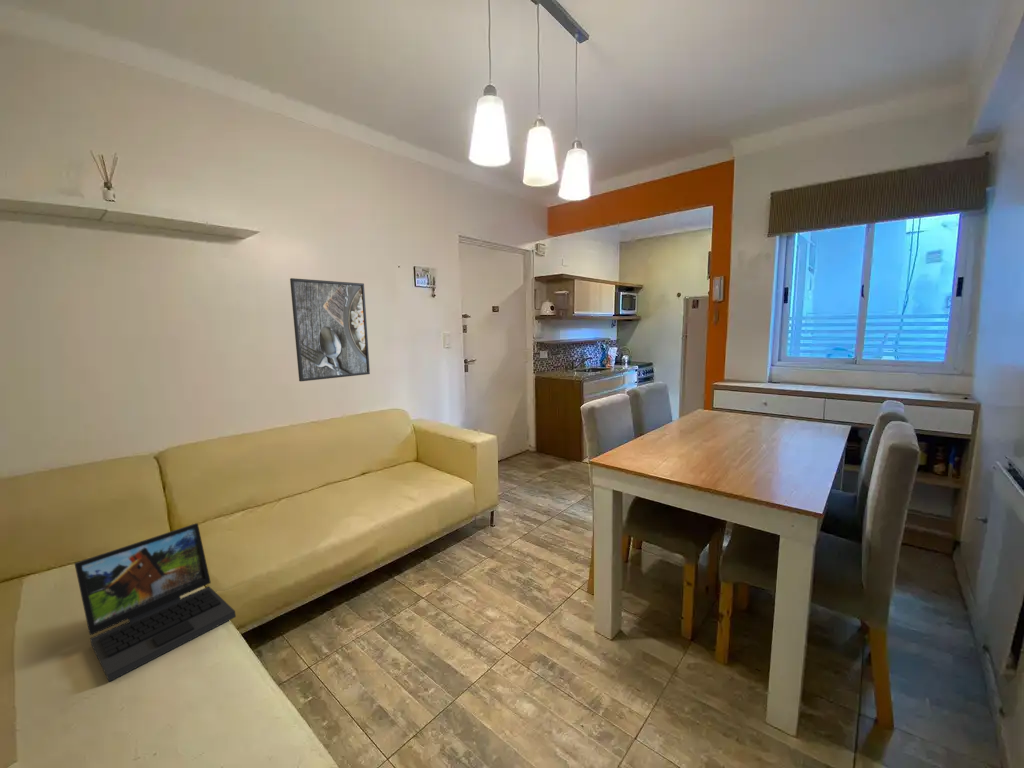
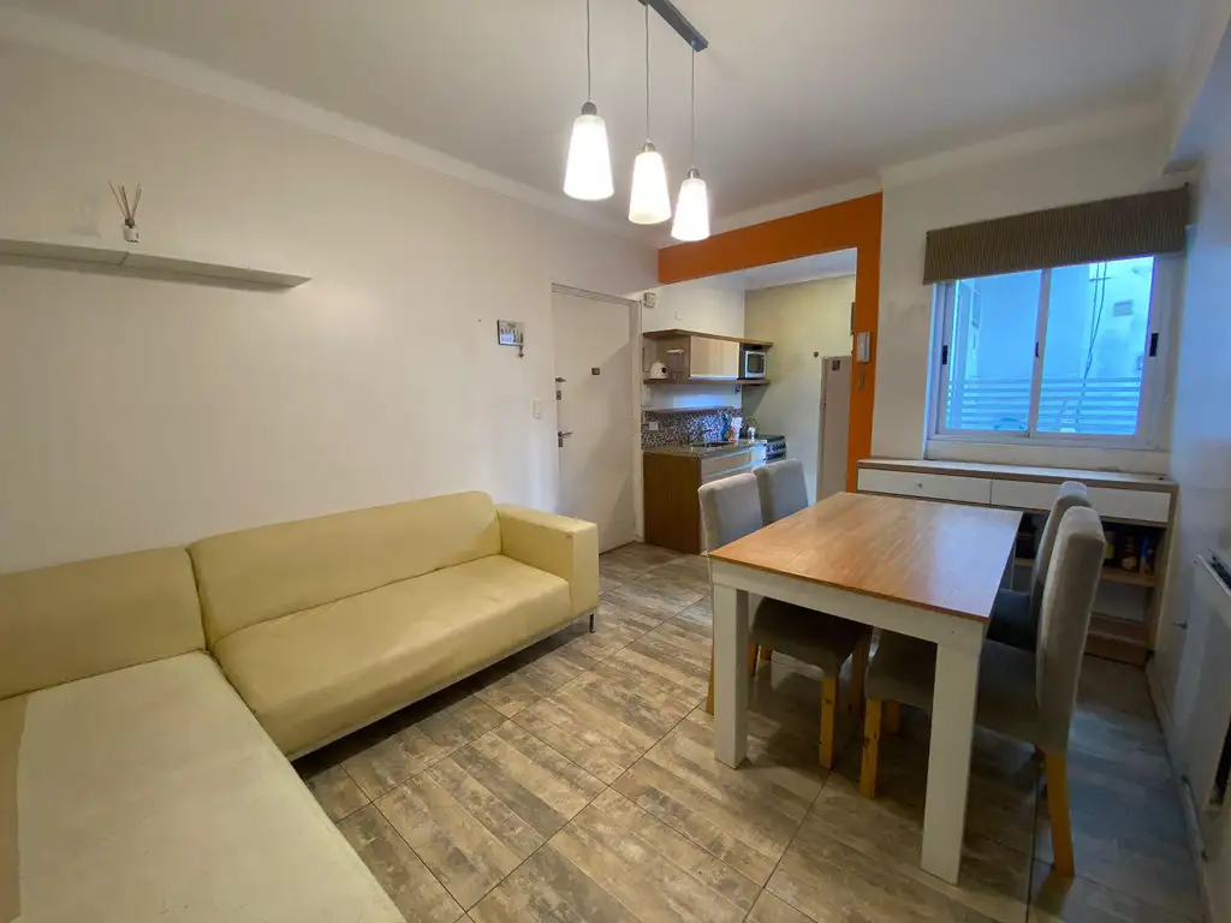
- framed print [289,277,371,382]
- laptop [73,522,237,683]
